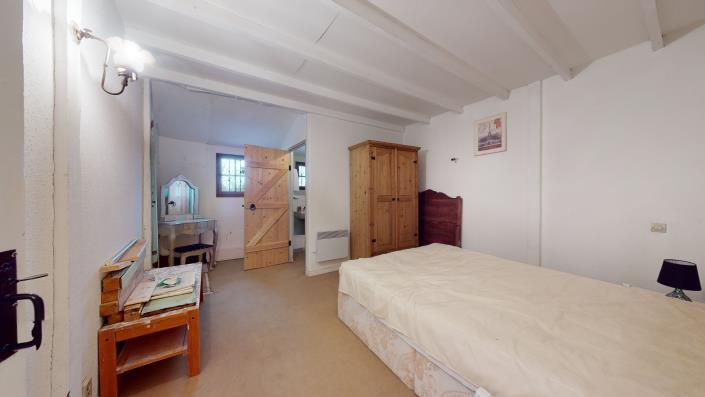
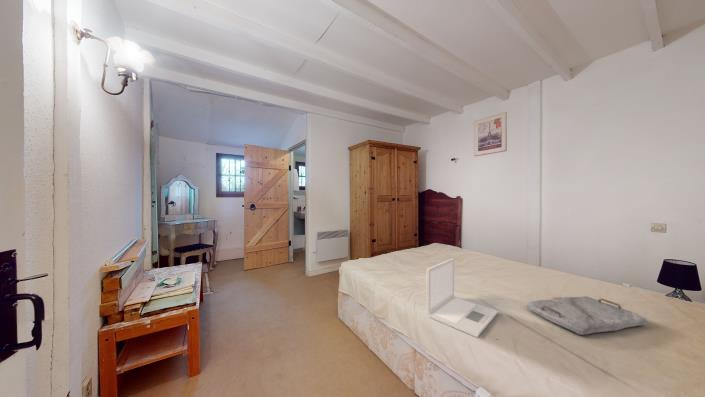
+ serving tray [525,295,648,336]
+ laptop [425,257,499,338]
